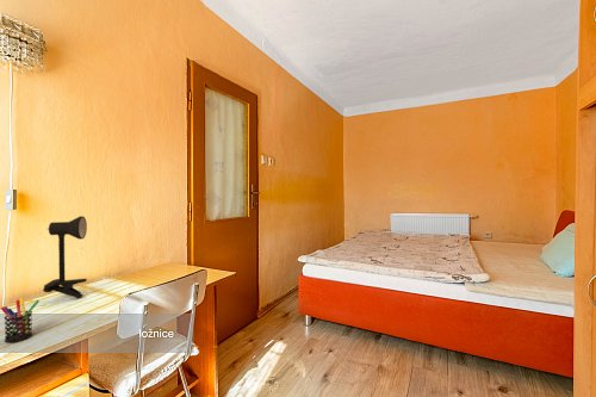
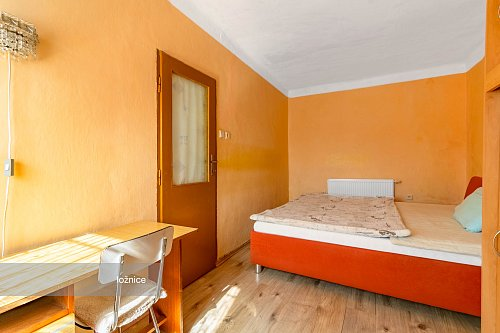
- desk lamp [42,215,88,299]
- pen holder [0,297,41,345]
